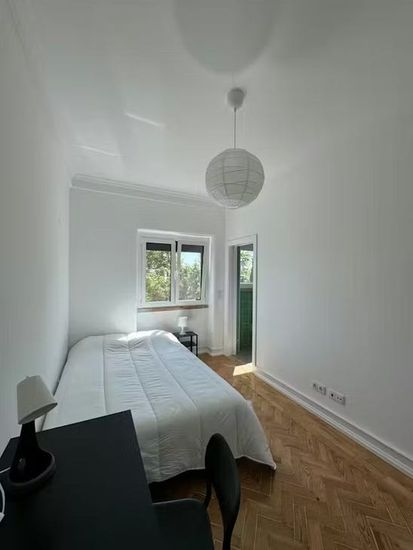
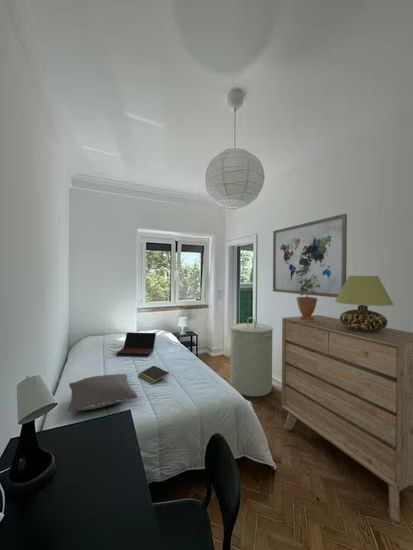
+ table lamp [334,275,395,332]
+ laptop [116,331,157,357]
+ dresser [281,314,413,523]
+ pillow [66,373,138,413]
+ laundry hamper [229,316,274,398]
+ potted plant [291,264,320,321]
+ notepad [138,365,170,384]
+ wall art [272,213,348,298]
